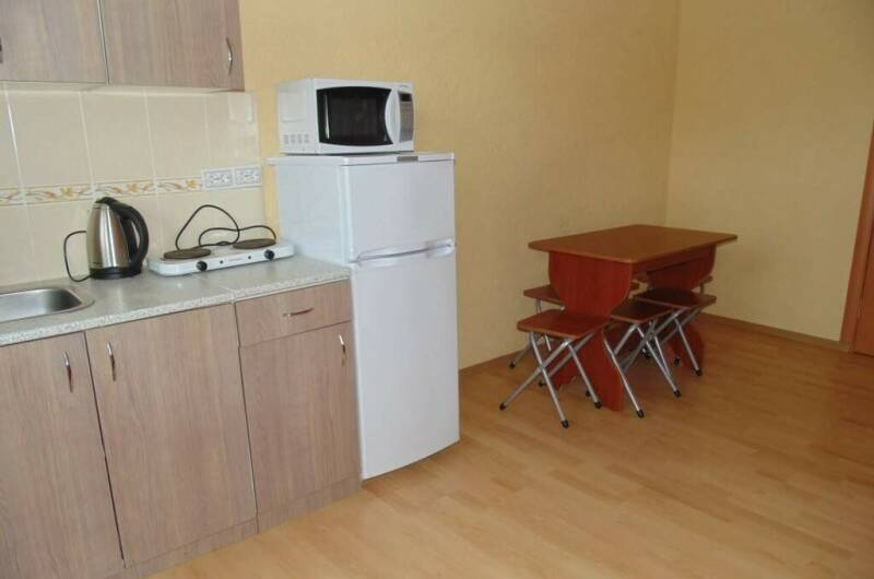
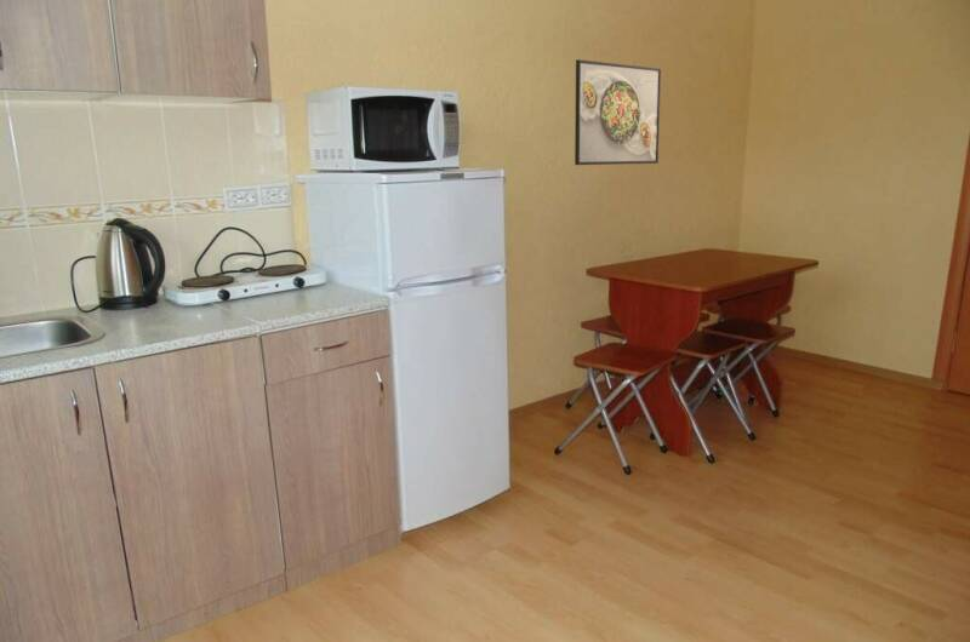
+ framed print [574,58,662,166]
